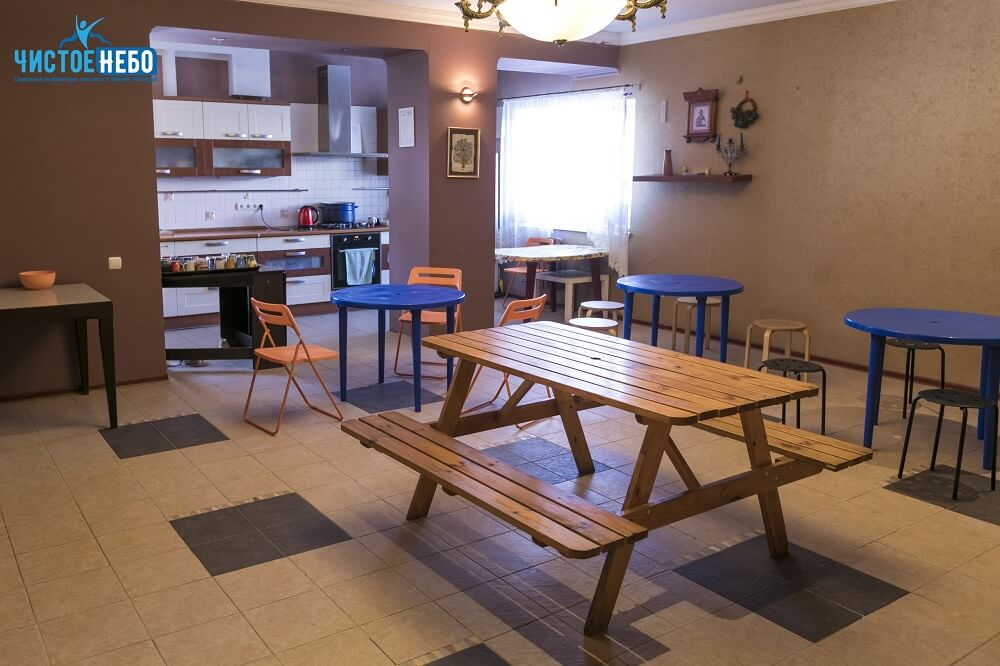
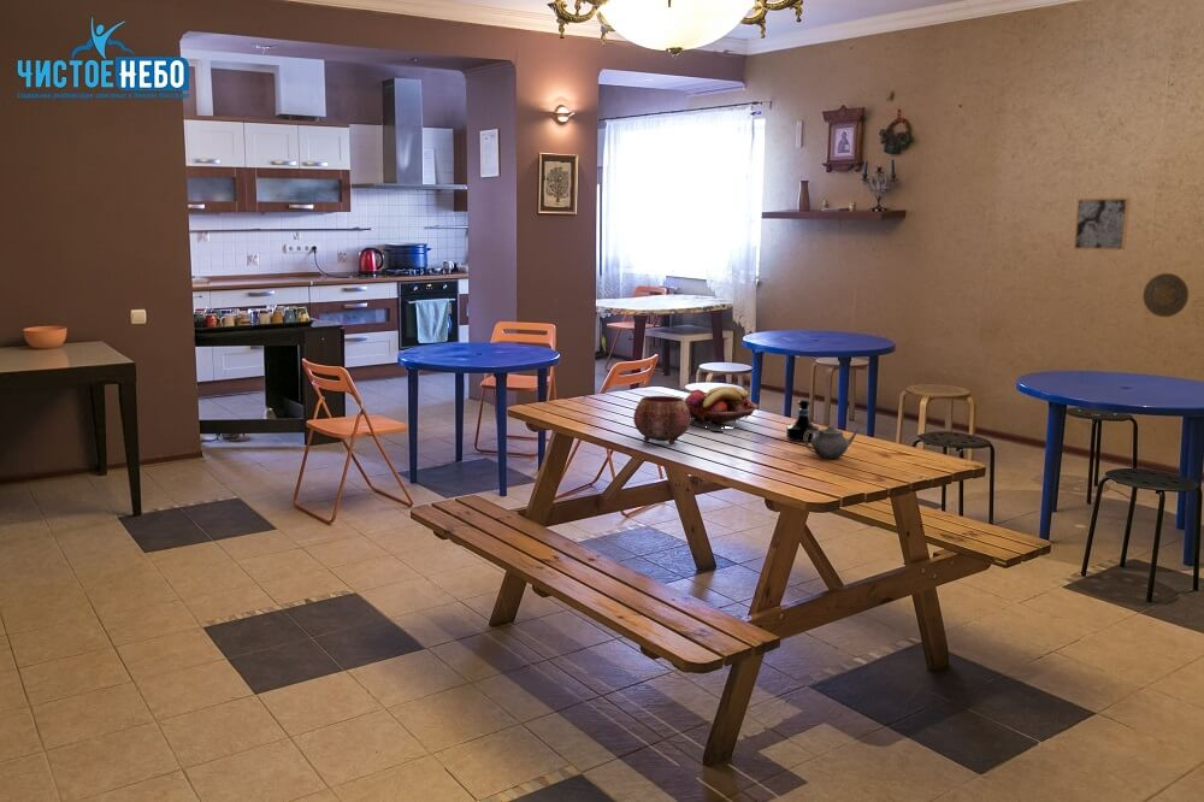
+ wall art [1073,196,1132,252]
+ bowl [632,395,691,447]
+ decorative plate [1141,272,1190,318]
+ tequila bottle [785,399,820,443]
+ fruit basket [684,385,760,427]
+ teapot [803,425,860,460]
